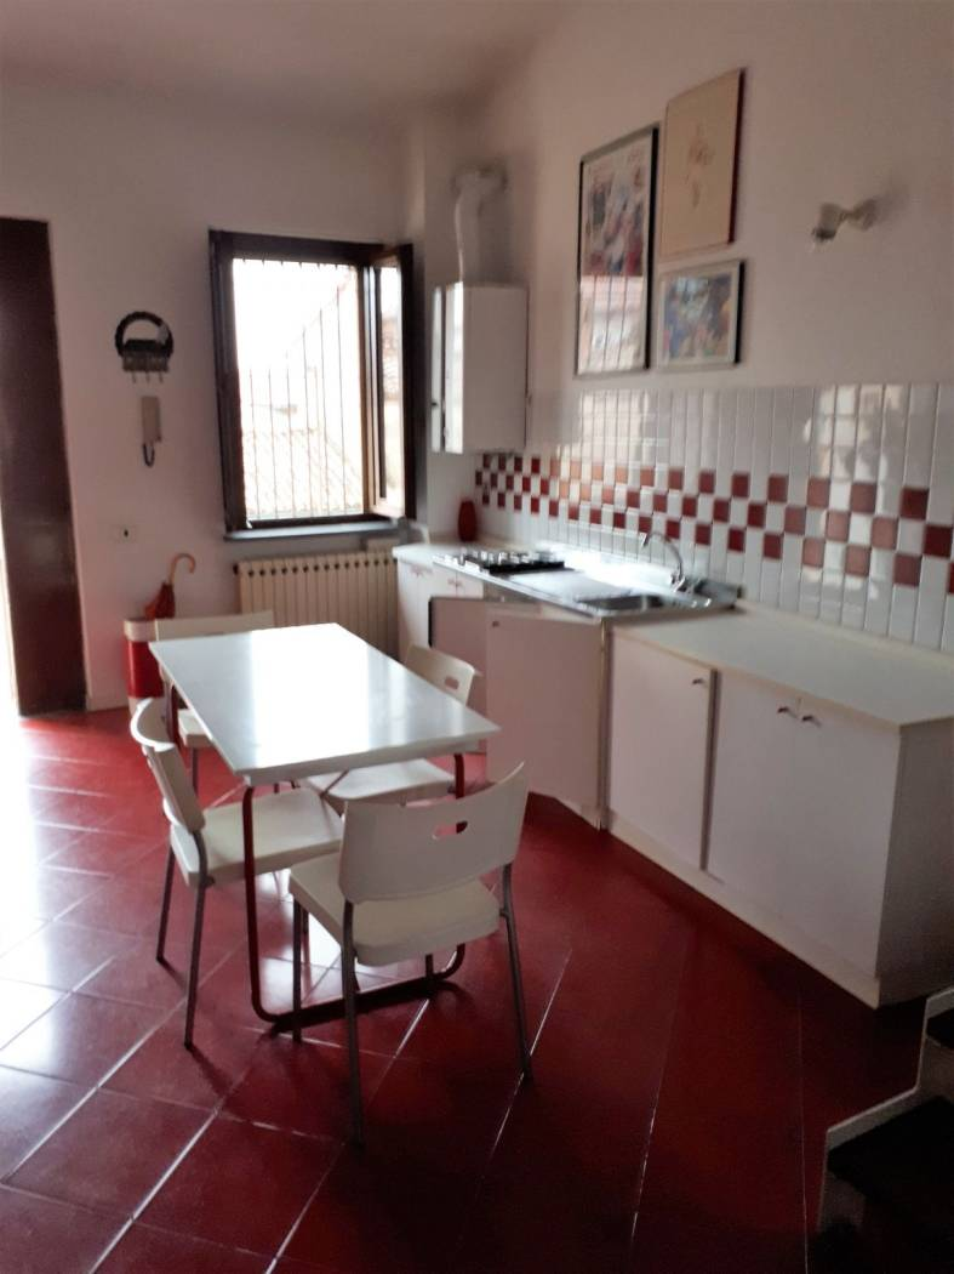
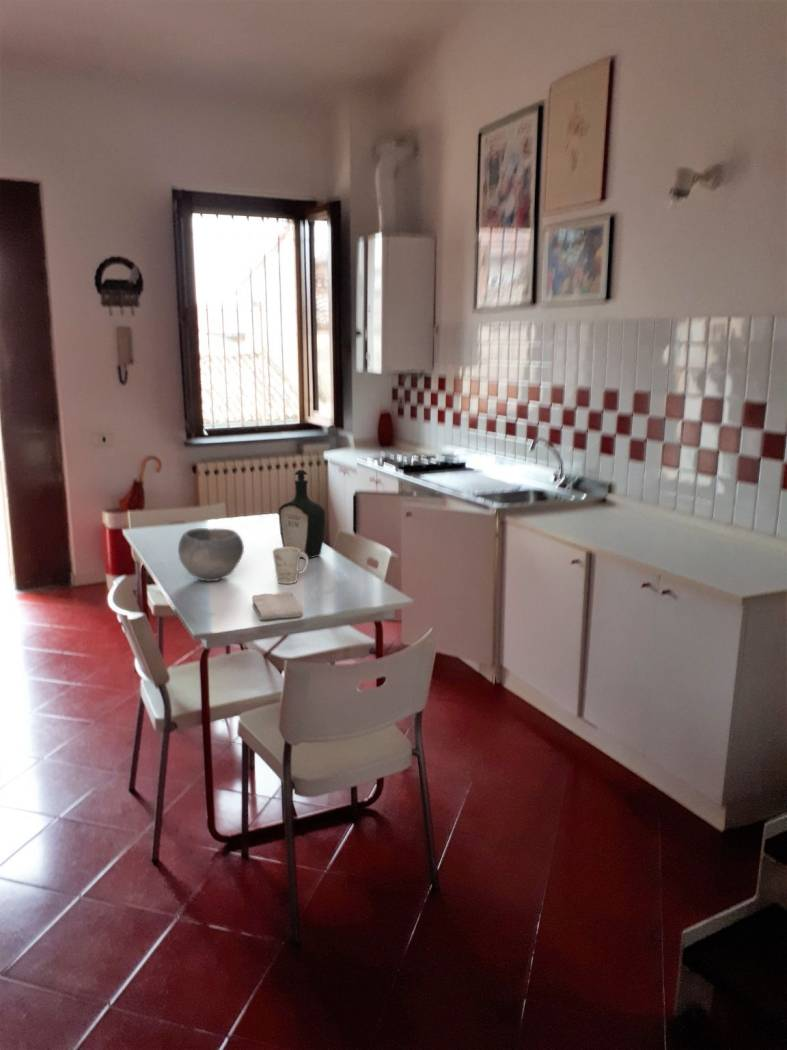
+ mug [272,546,310,585]
+ bowl [177,527,245,582]
+ bottle [278,469,326,560]
+ washcloth [251,591,304,621]
